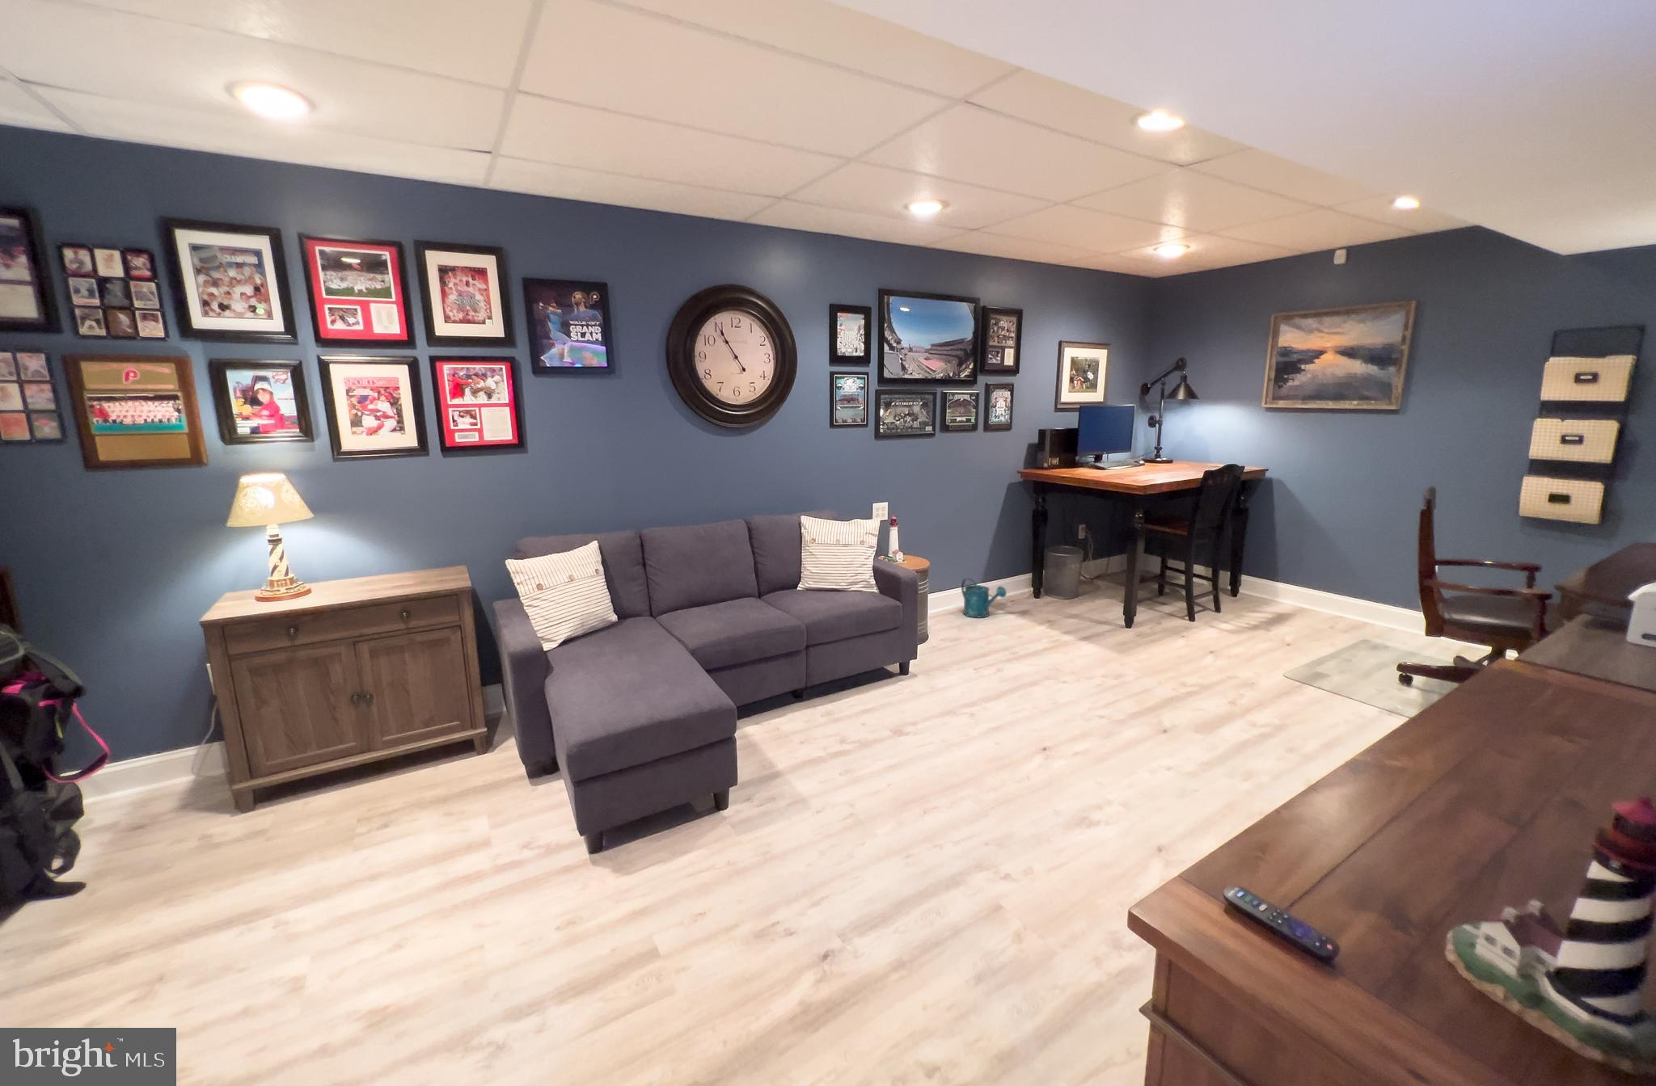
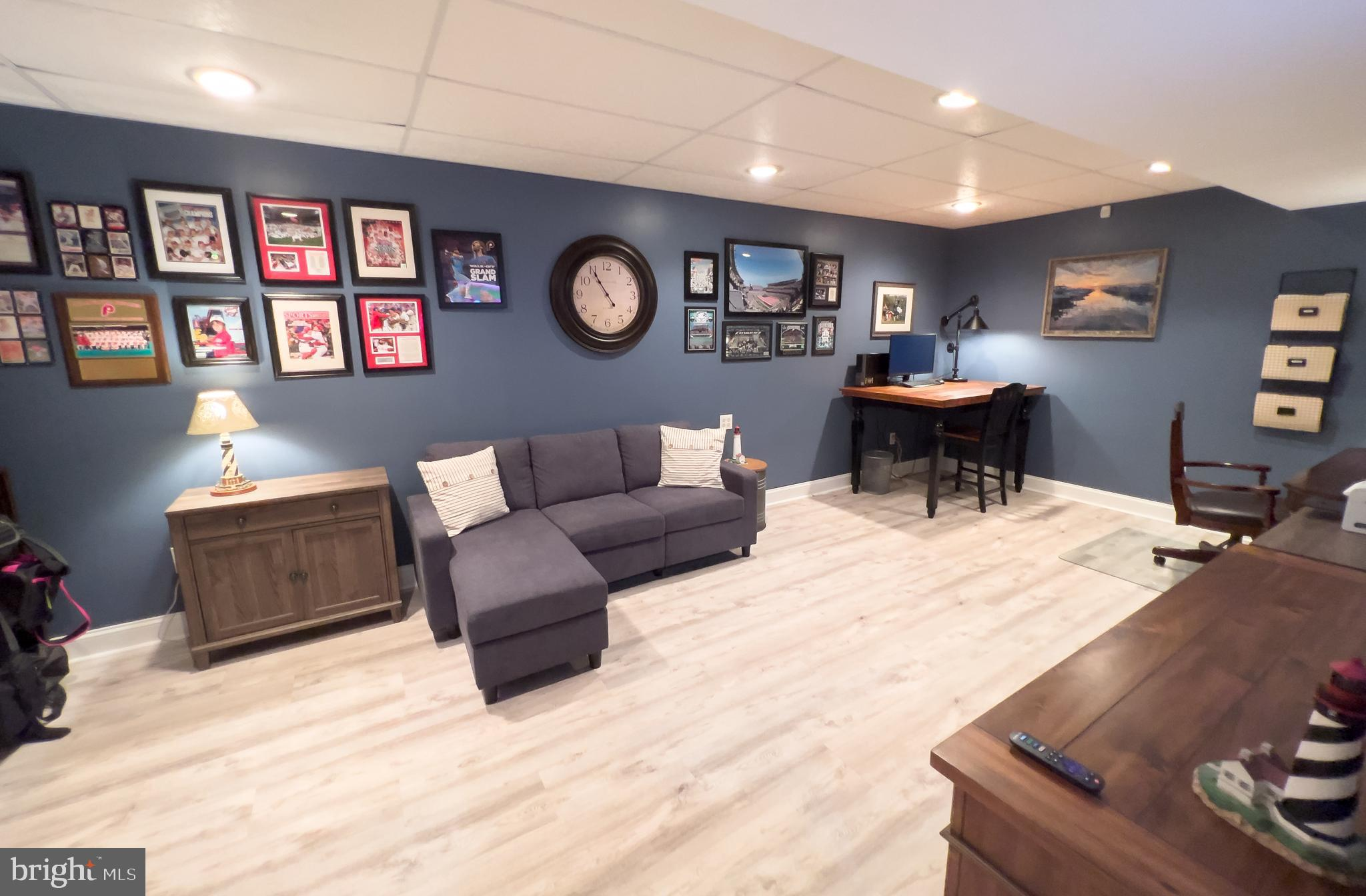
- watering can [960,577,1007,619]
